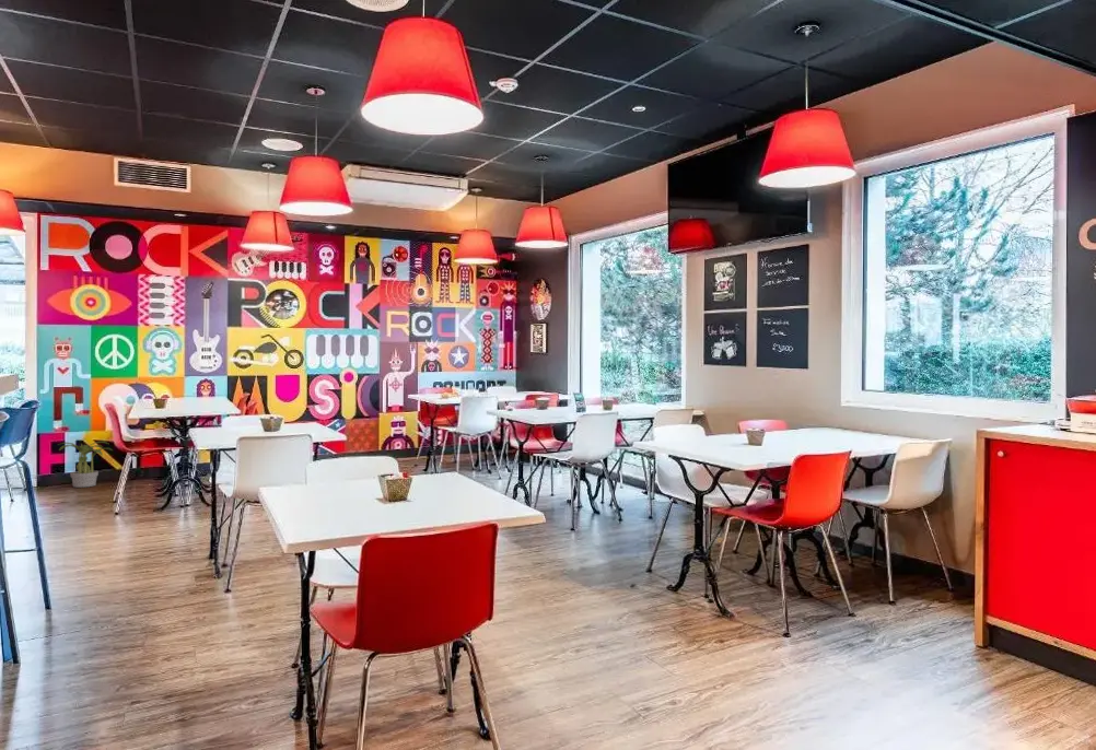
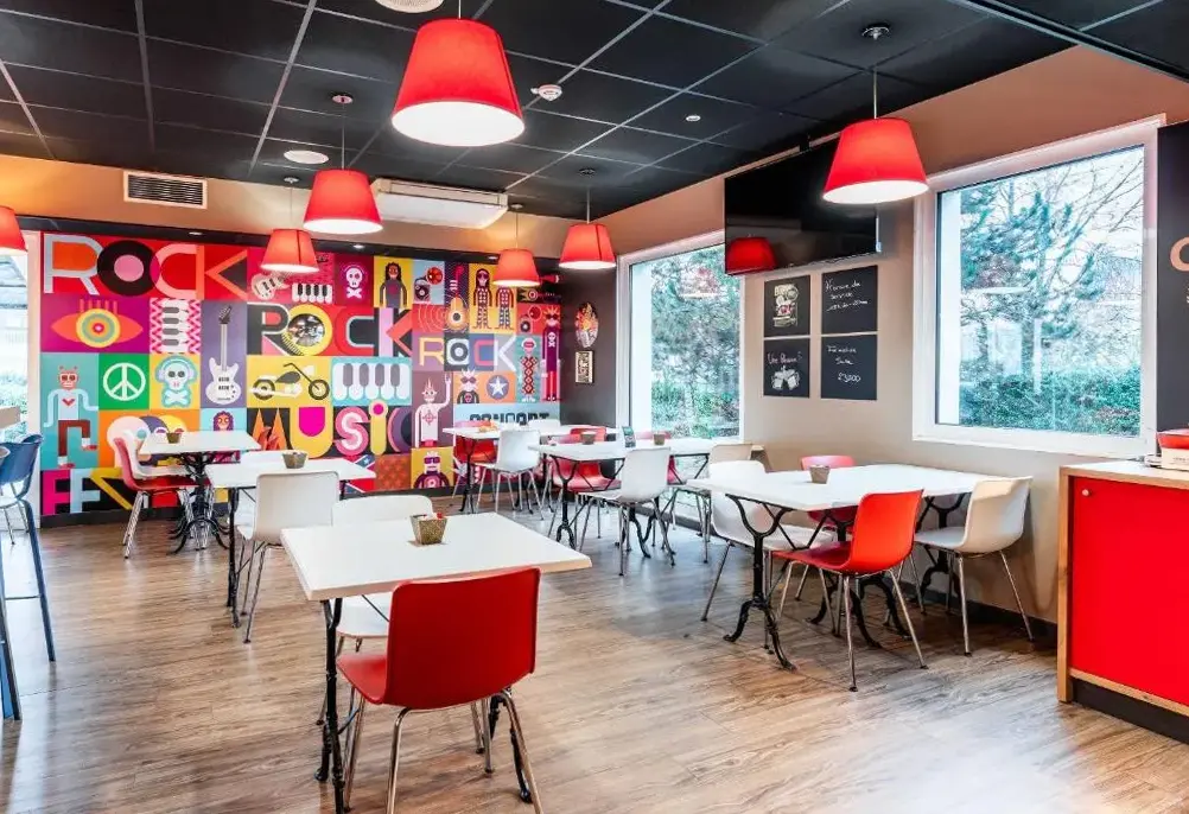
- potted plant [57,441,114,489]
